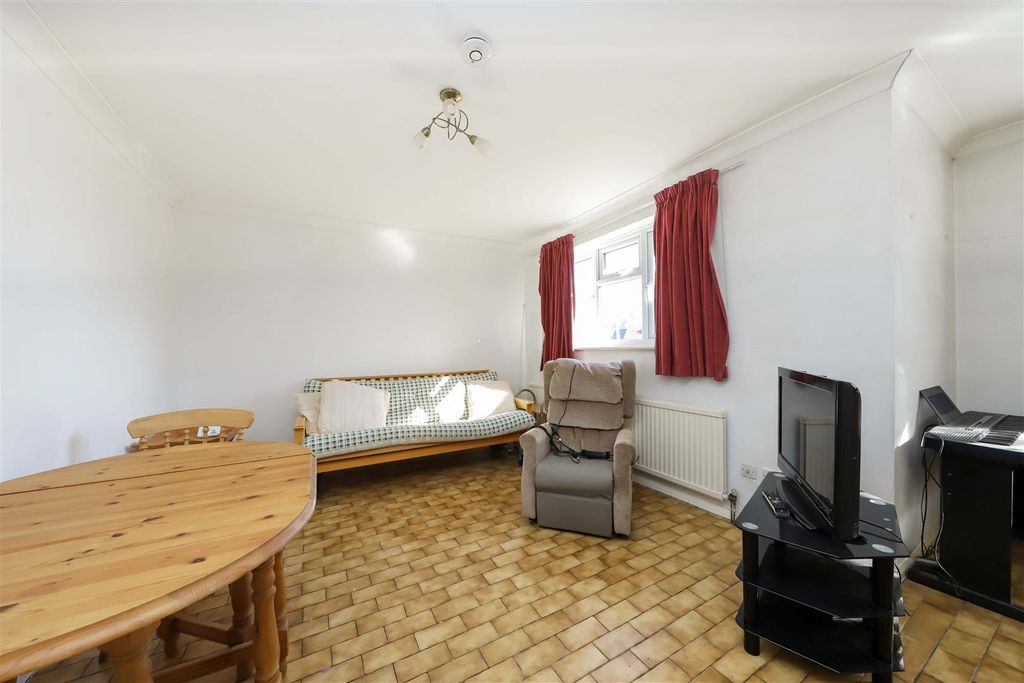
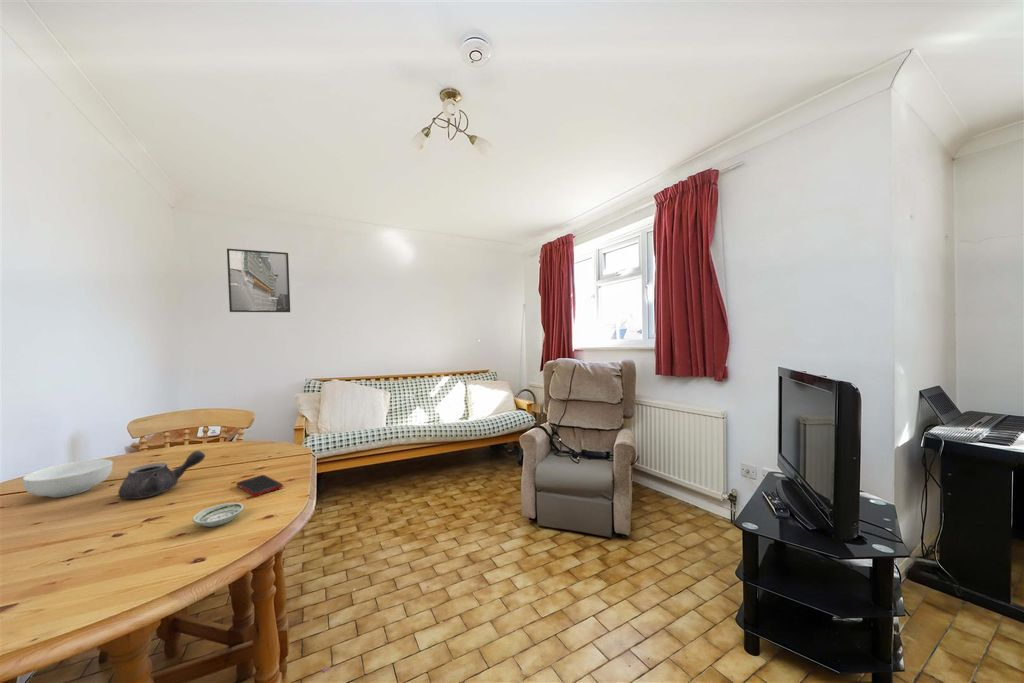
+ saucer [192,502,245,528]
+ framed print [226,248,291,313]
+ cereal bowl [22,458,114,499]
+ cell phone [235,474,284,497]
+ teapot [117,450,206,500]
